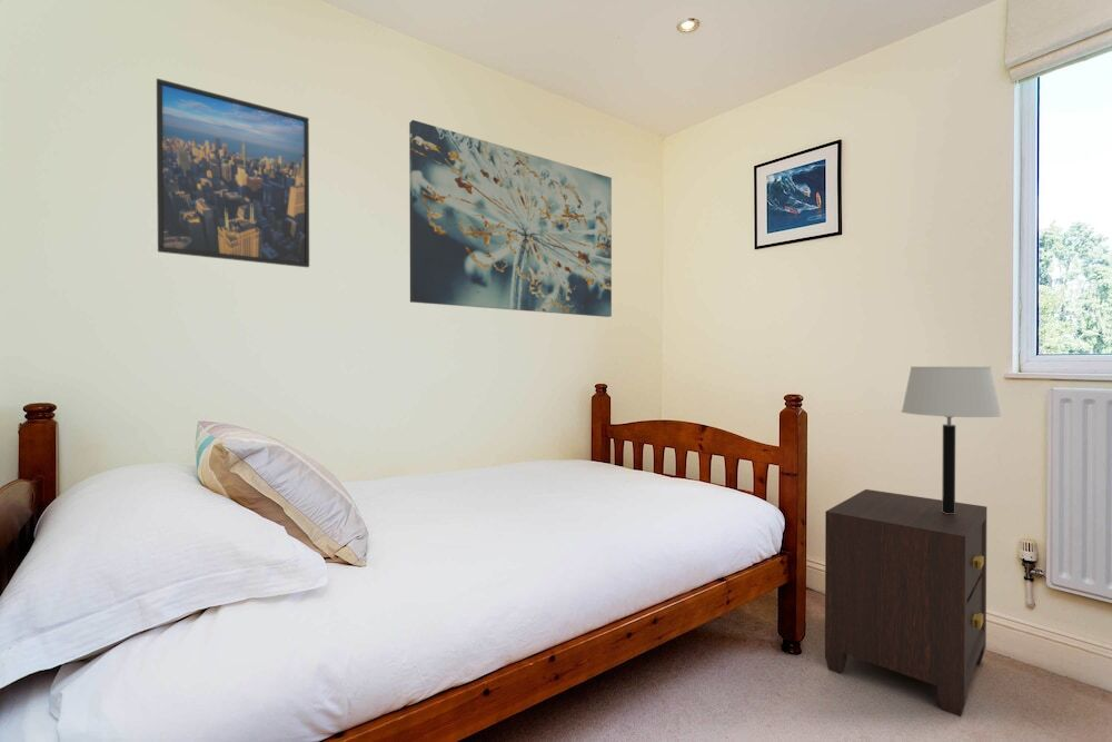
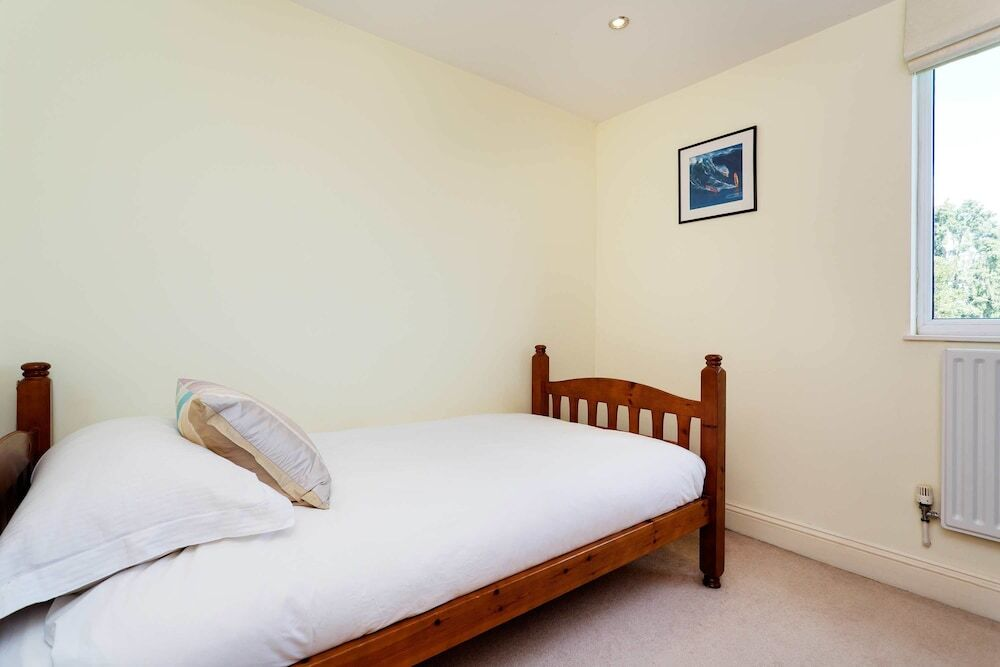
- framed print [156,78,310,268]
- wall art [408,119,613,318]
- nightstand [824,488,987,718]
- table lamp [901,366,1003,514]
